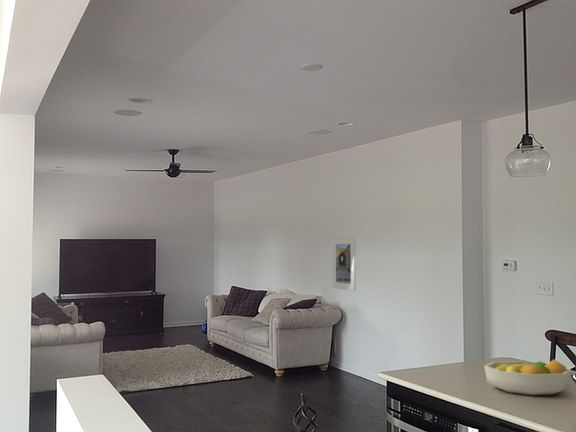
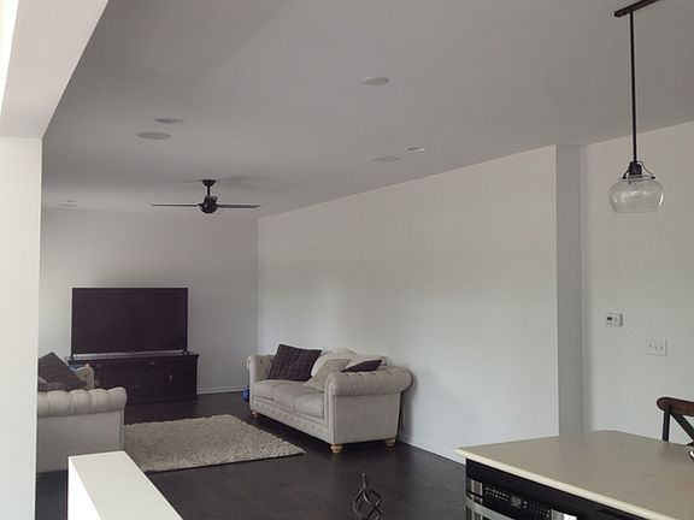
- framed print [331,237,357,292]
- fruit bowl [483,358,572,396]
